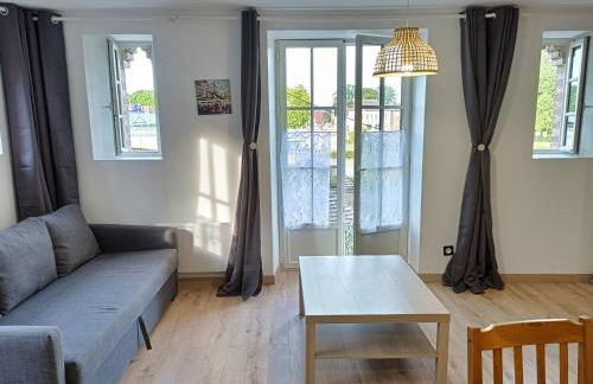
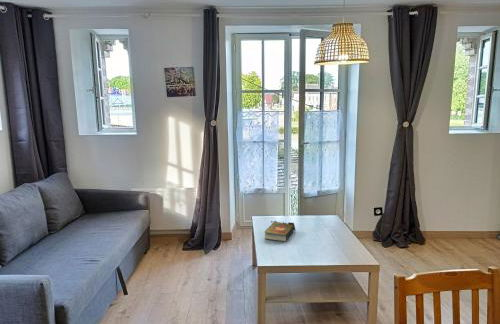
+ book [264,220,297,243]
